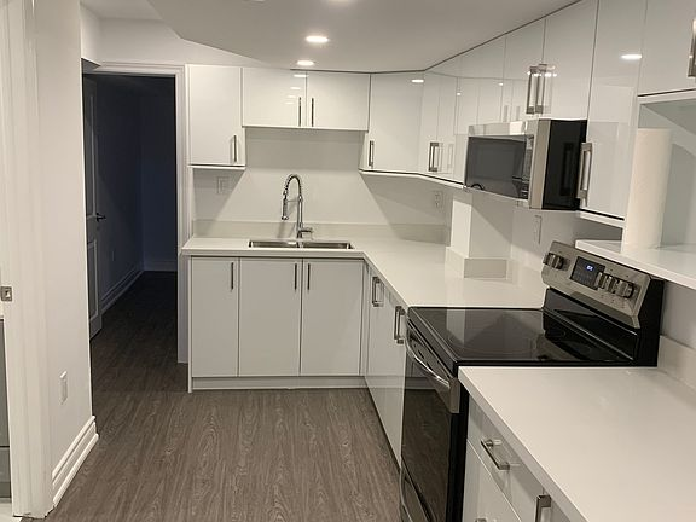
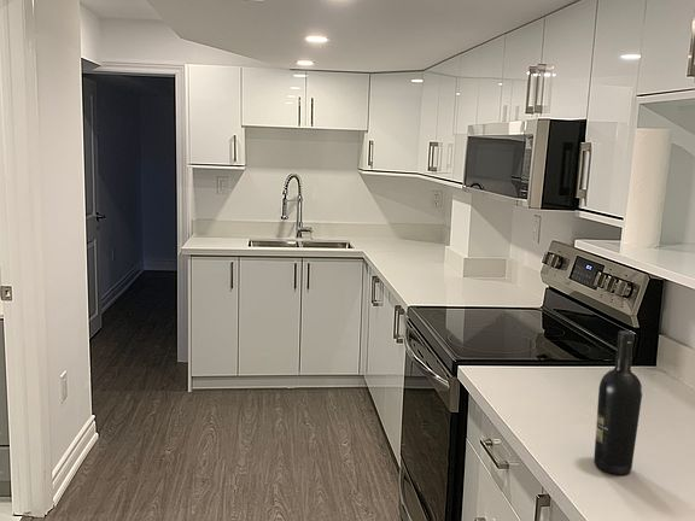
+ wine bottle [592,329,643,475]
